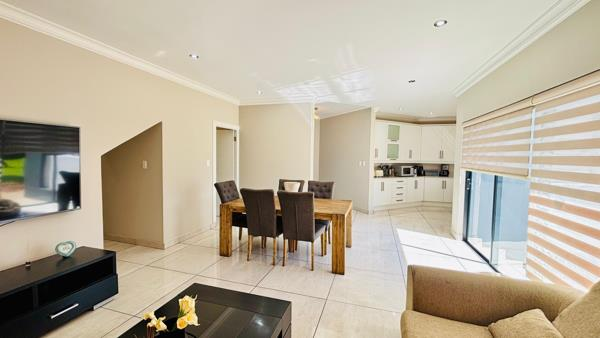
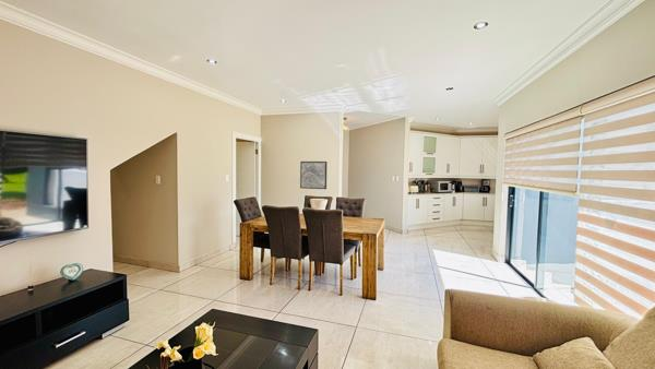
+ wall art [299,160,327,190]
